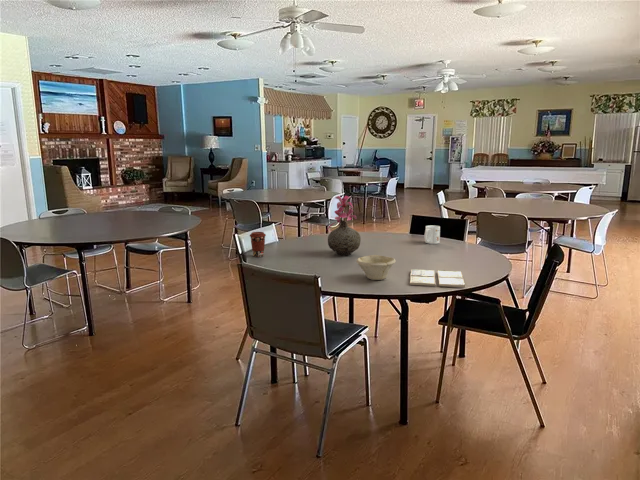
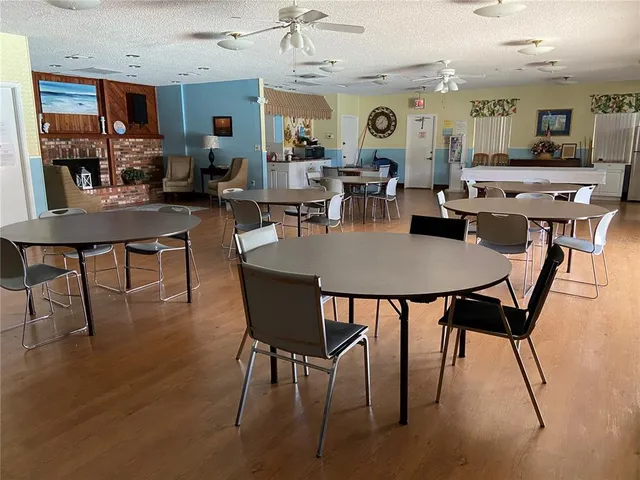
- vase [326,195,362,256]
- mug [423,224,441,245]
- coffee cup [249,231,267,258]
- drink coaster [409,268,466,288]
- bowl [355,254,397,281]
